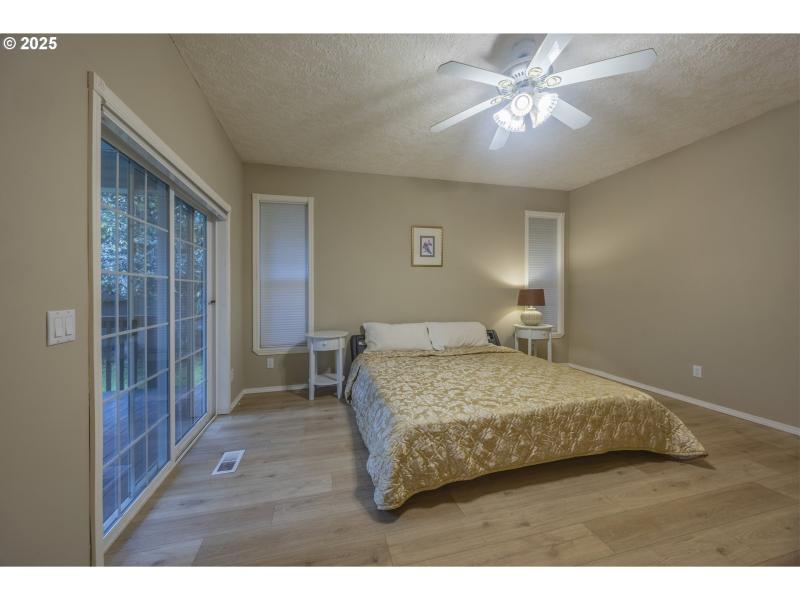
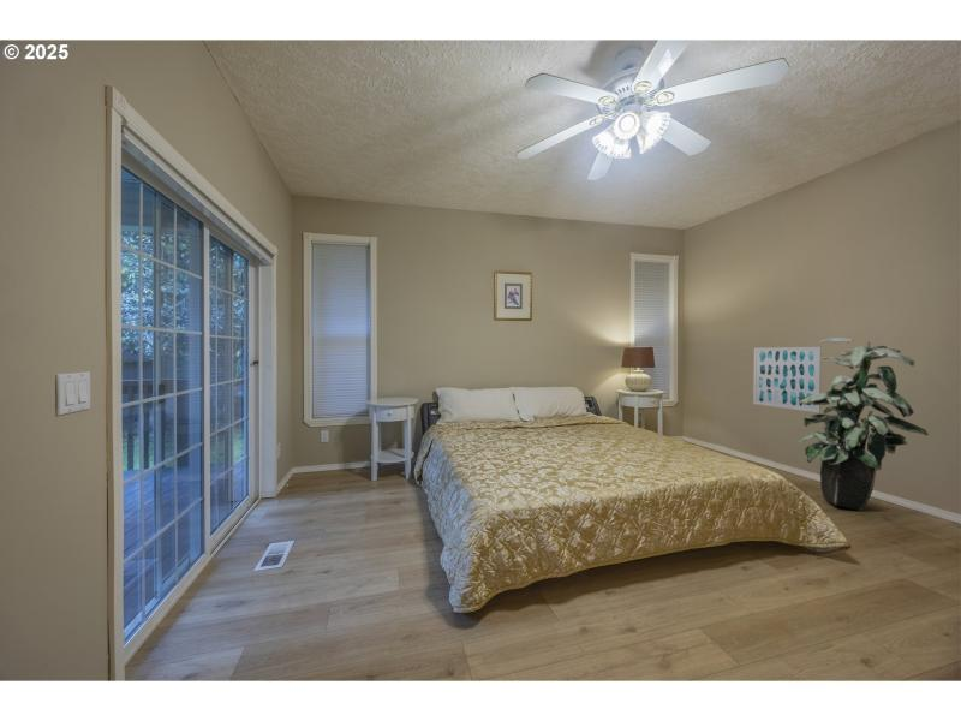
+ wall art [752,346,823,413]
+ indoor plant [796,336,930,512]
